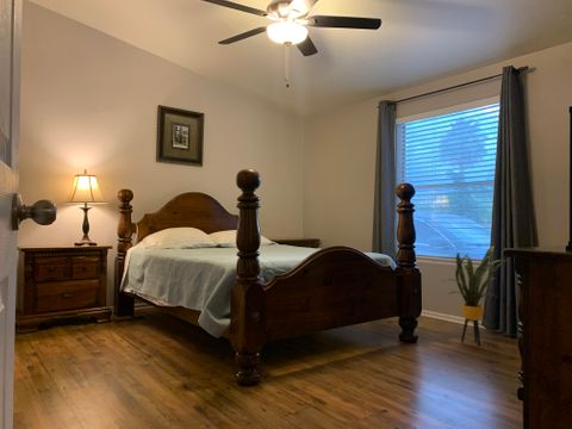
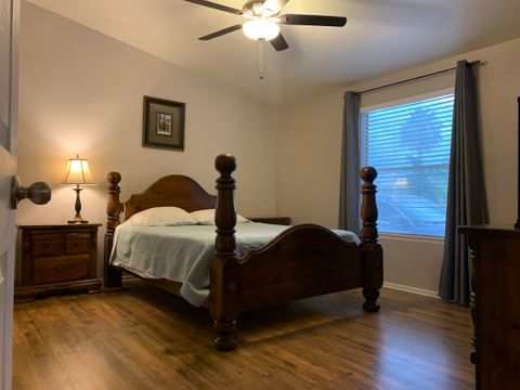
- house plant [441,244,508,347]
